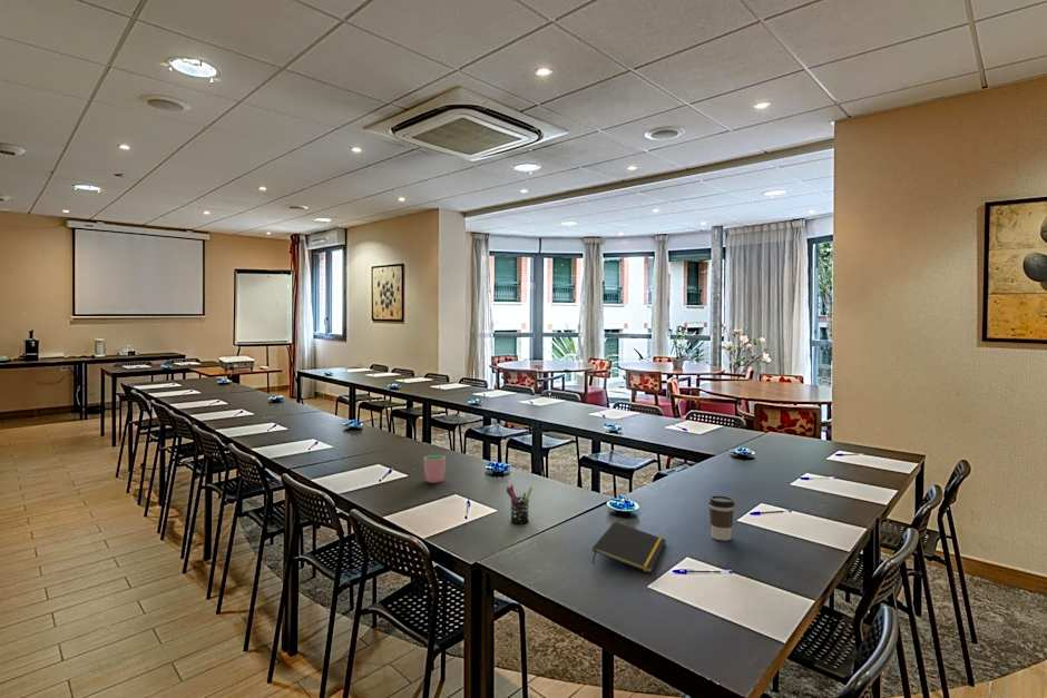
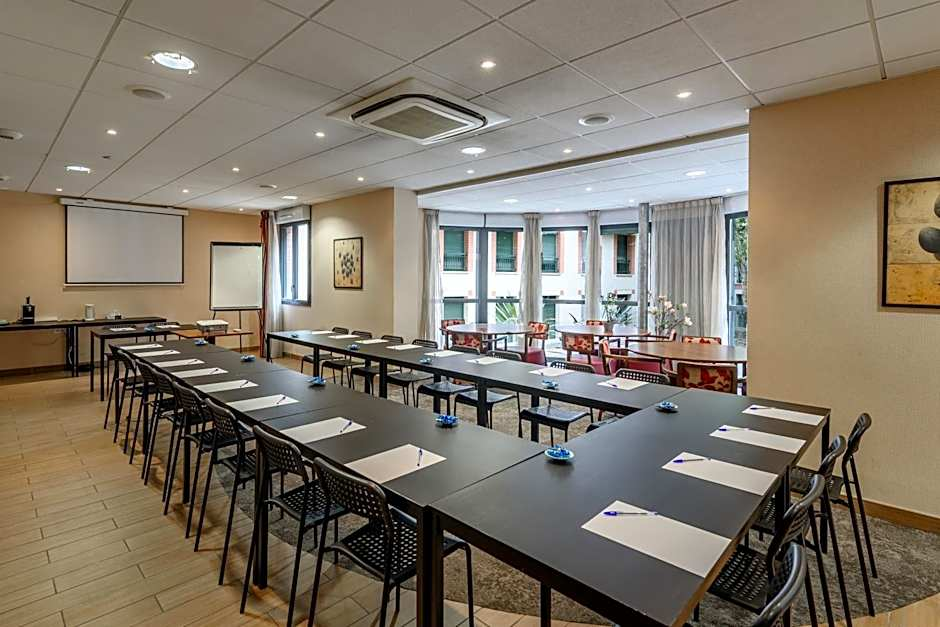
- cup [423,454,447,484]
- pen holder [506,484,534,524]
- notepad [591,521,667,574]
- coffee cup [708,494,736,541]
